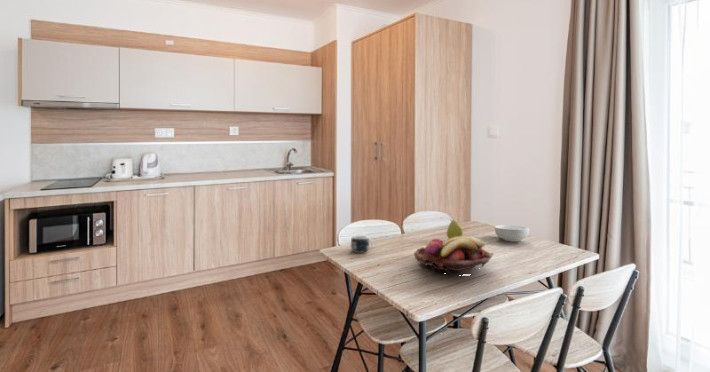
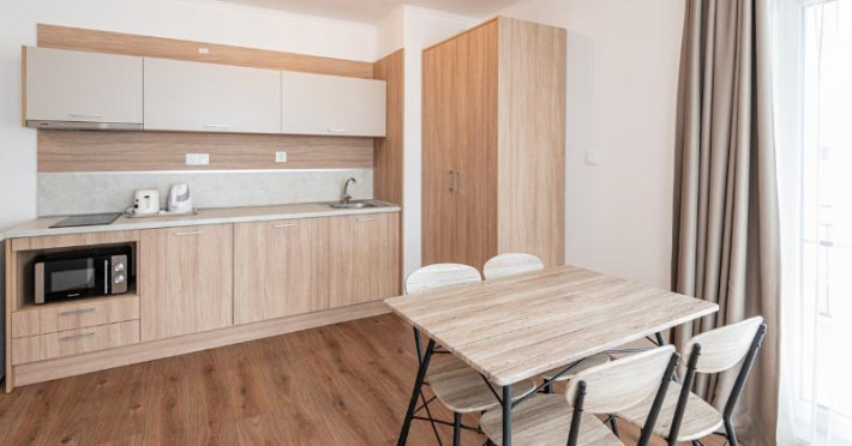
- mug [350,235,374,254]
- cereal bowl [494,224,530,242]
- fruit basket [413,235,494,275]
- fruit [446,219,464,239]
